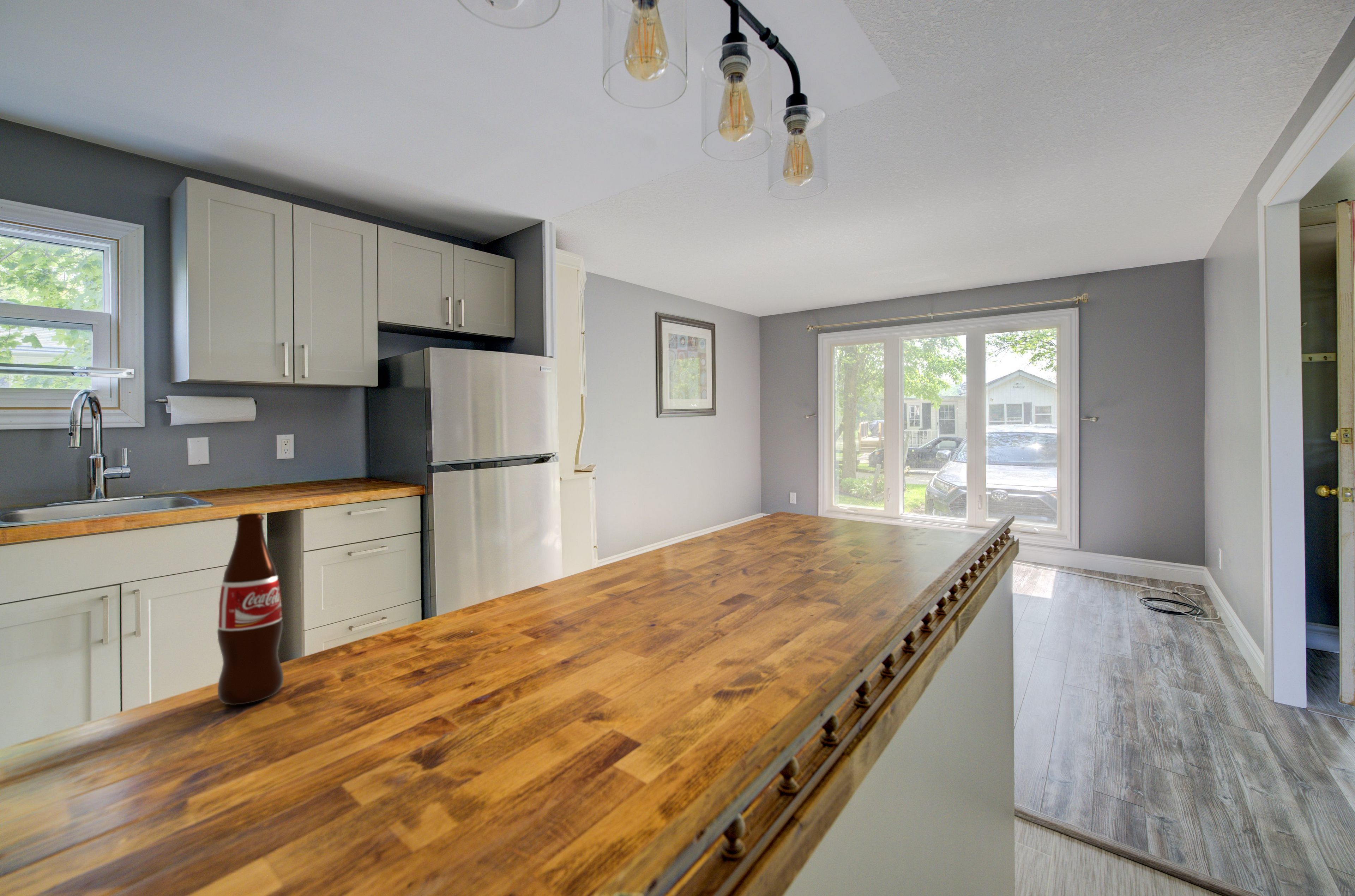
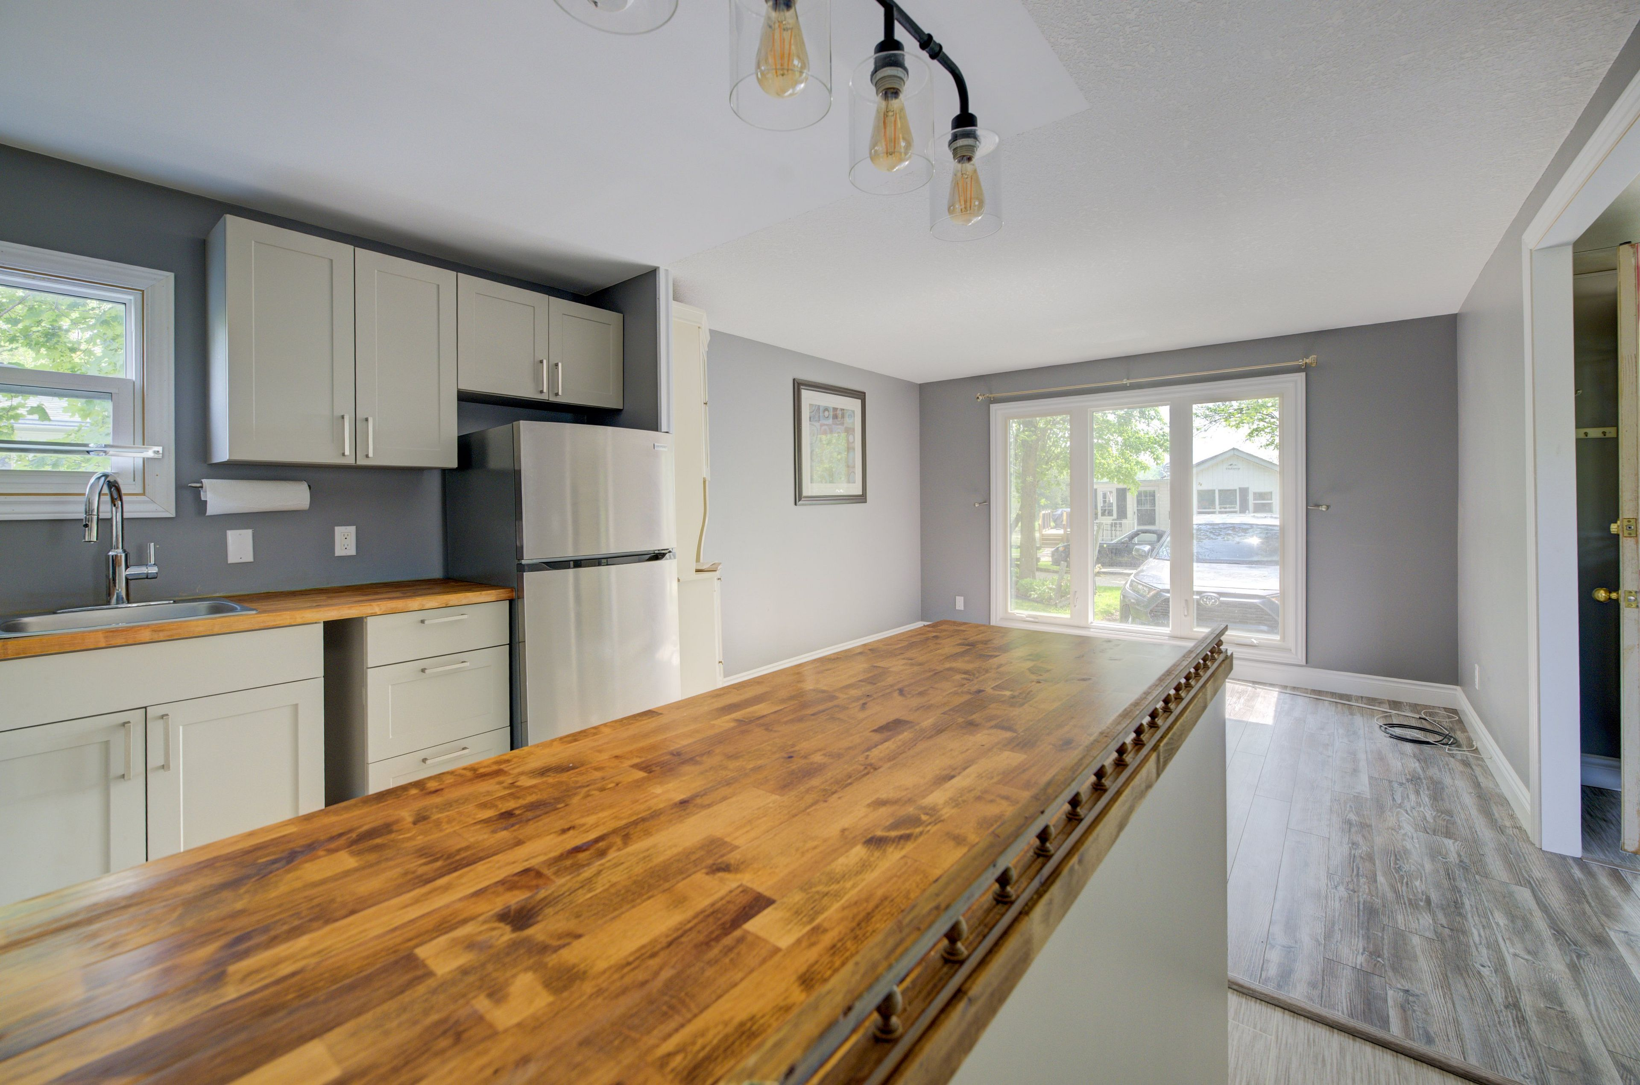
- bottle [217,513,284,705]
